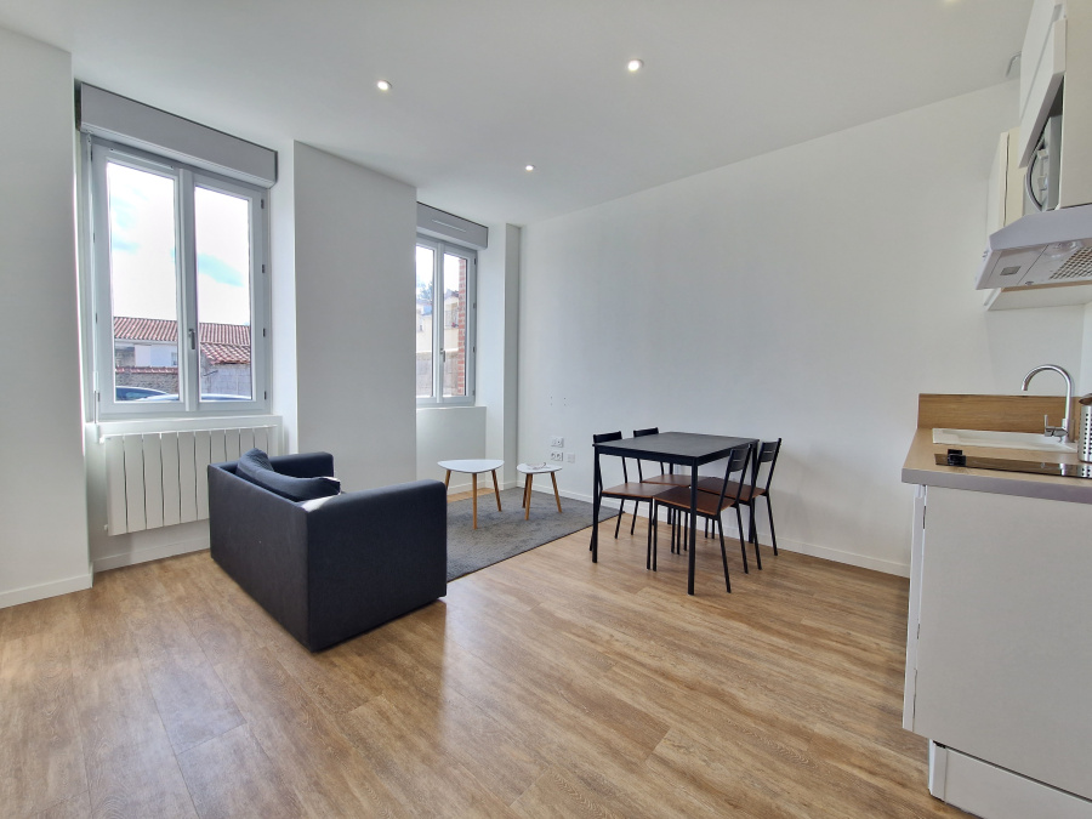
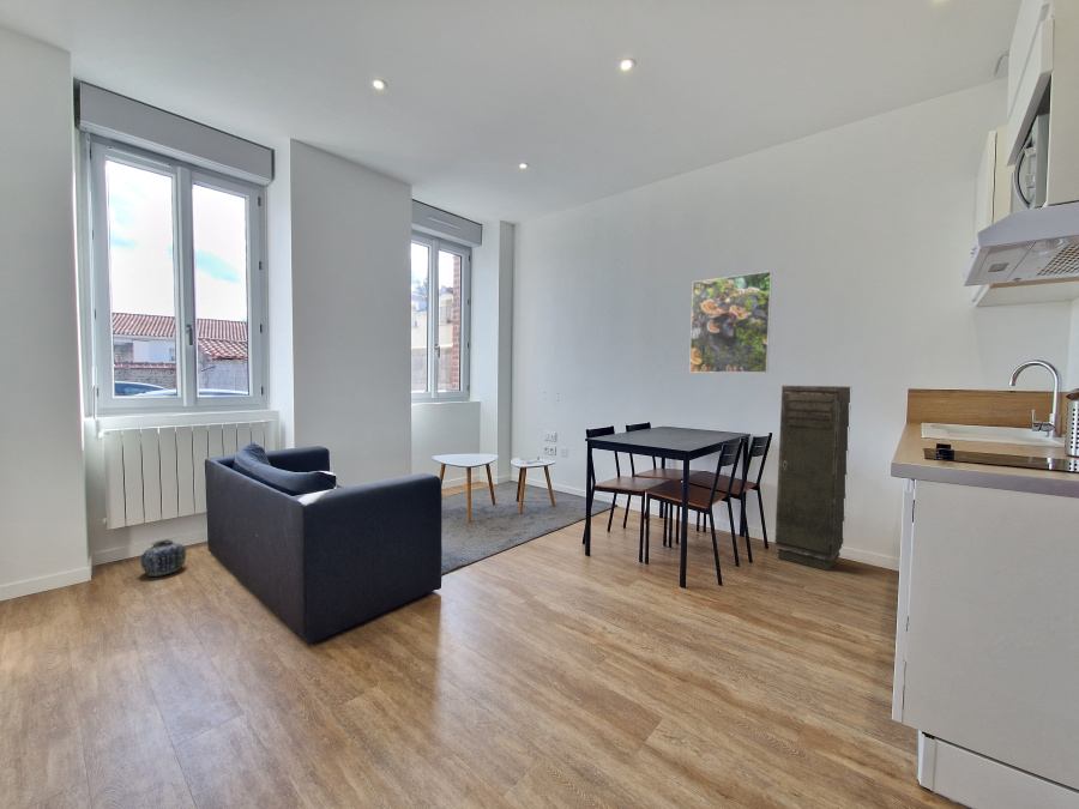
+ storage cabinet [773,385,851,572]
+ vase [140,537,187,578]
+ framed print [688,270,773,374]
